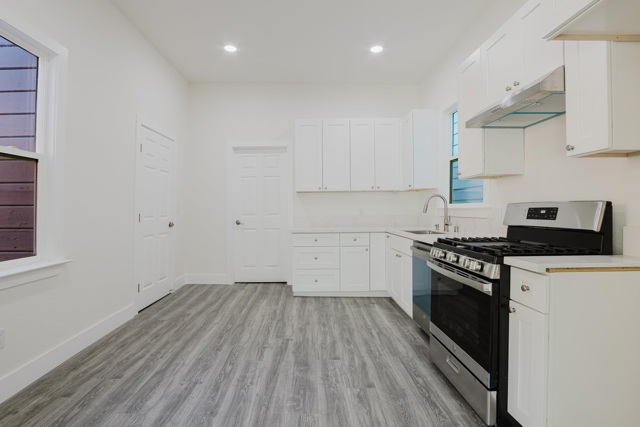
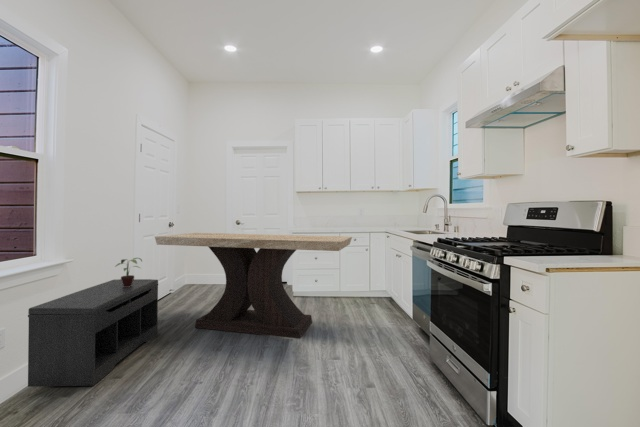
+ table [154,232,353,339]
+ potted plant [114,257,143,287]
+ bench [27,278,159,388]
